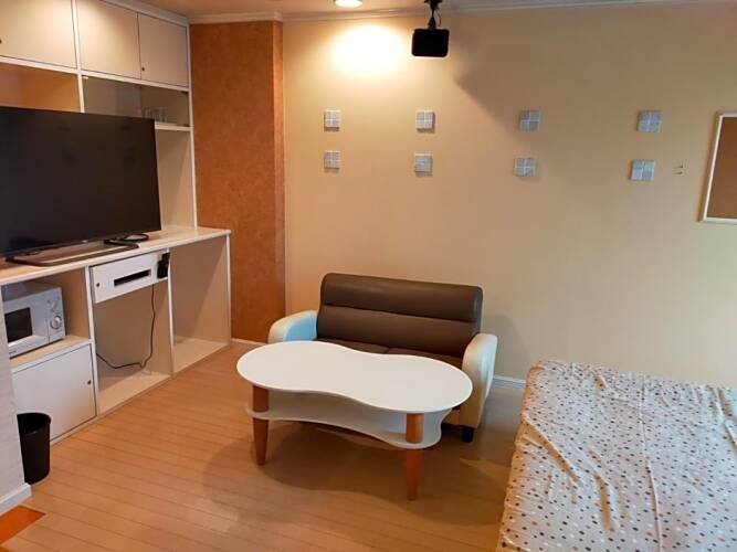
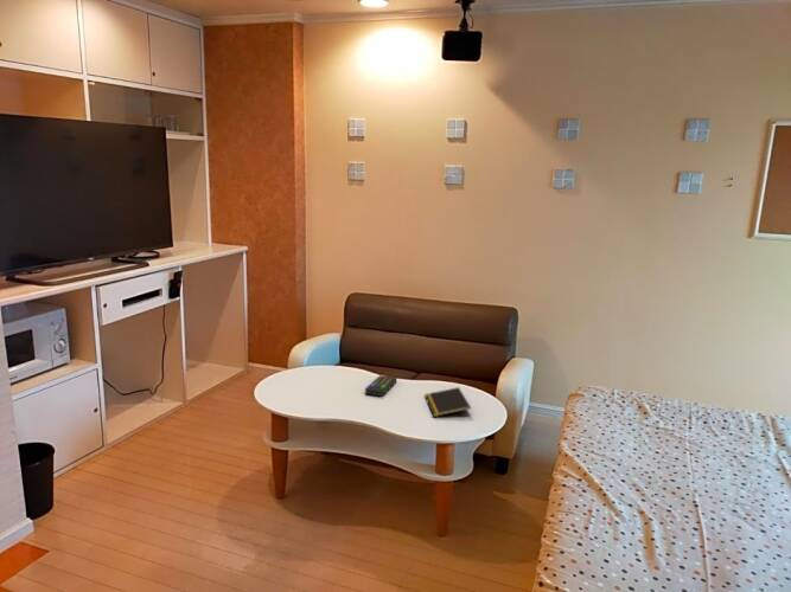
+ remote control [364,374,397,397]
+ notepad [423,386,472,418]
